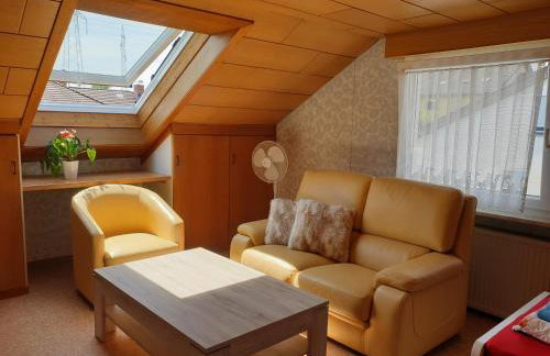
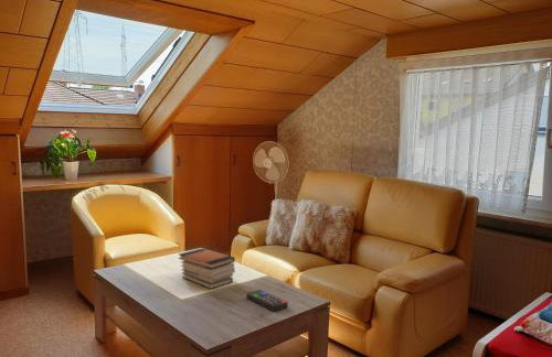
+ book stack [177,247,236,290]
+ remote control [245,289,289,312]
